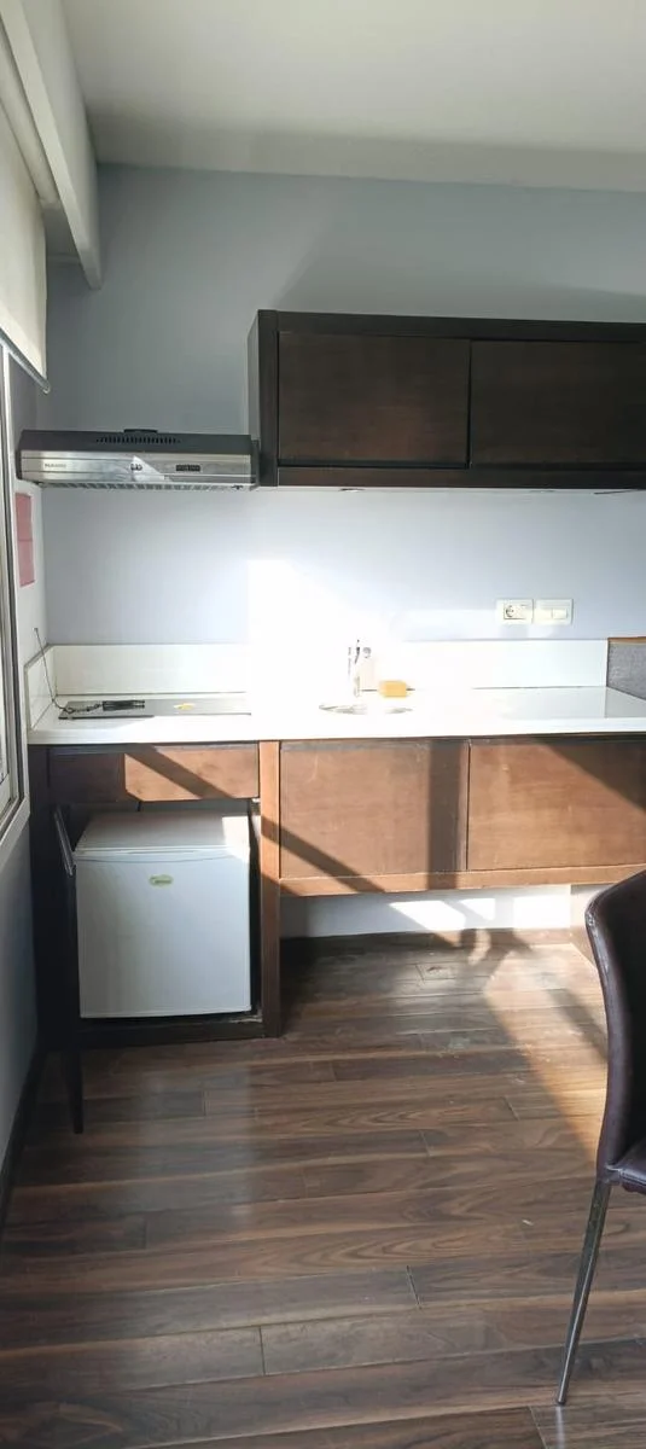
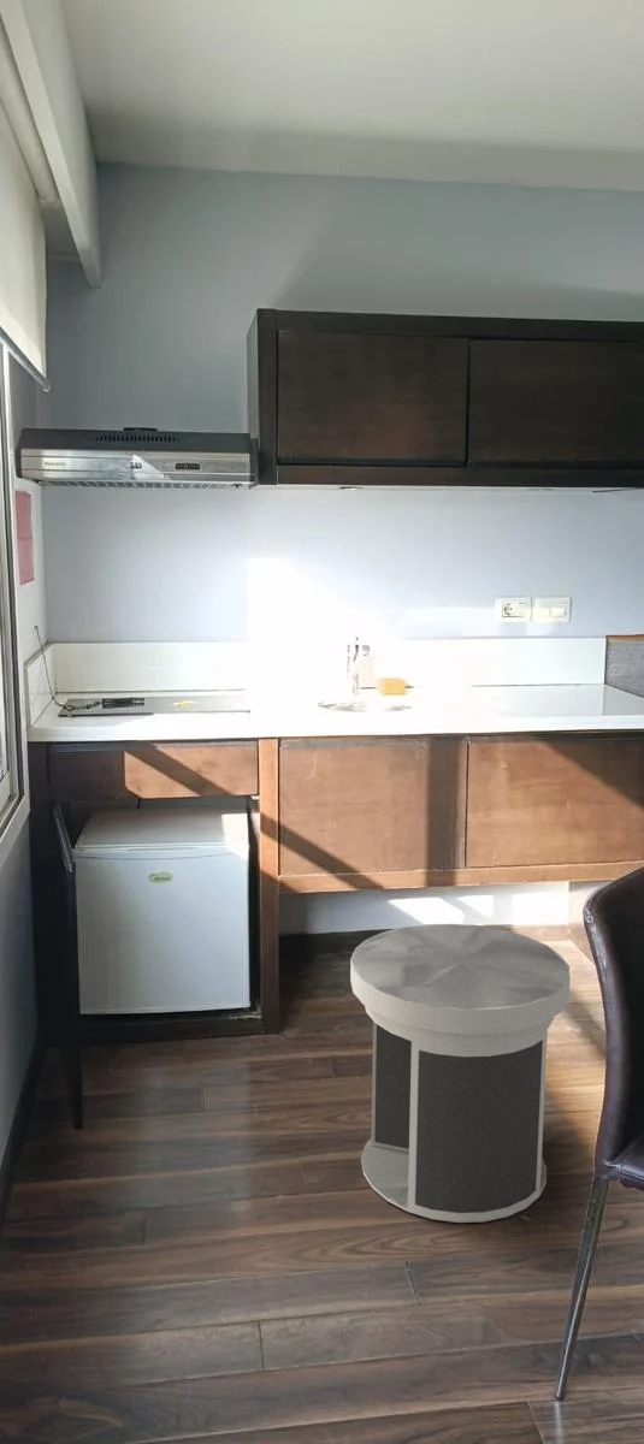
+ revolving door [349,923,572,1224]
